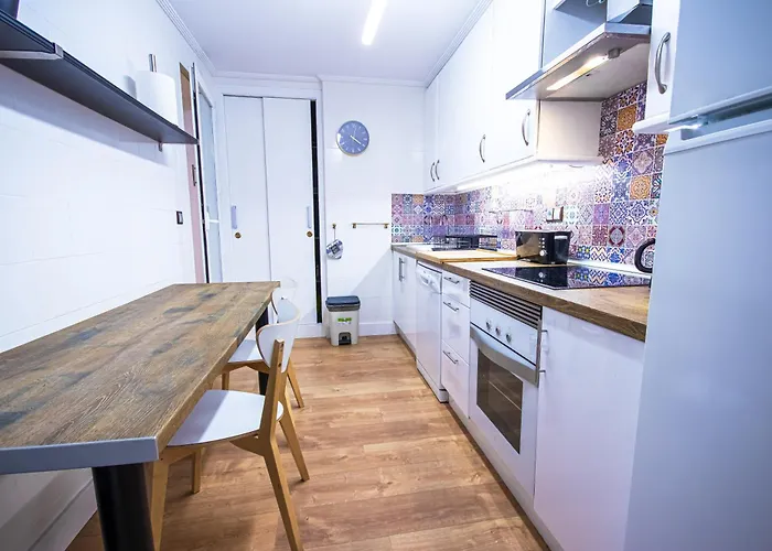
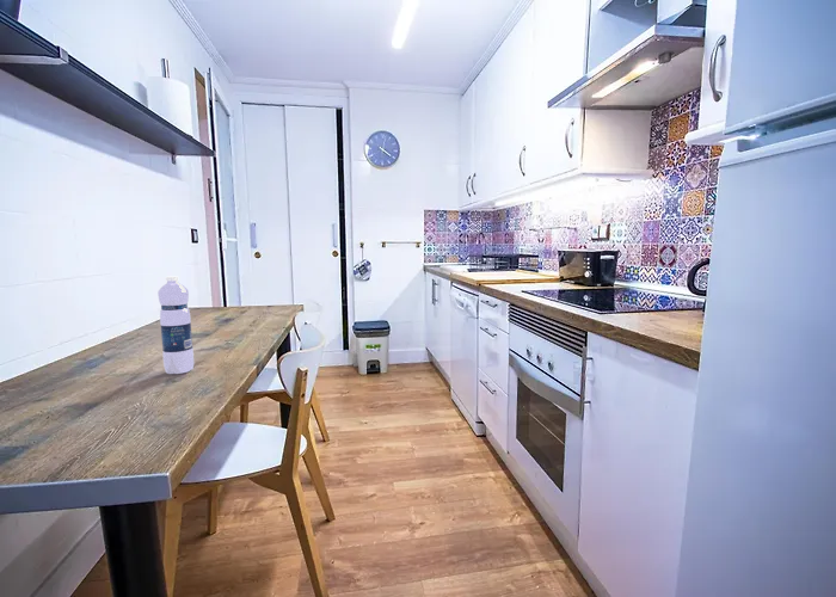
+ water bottle [156,276,195,375]
